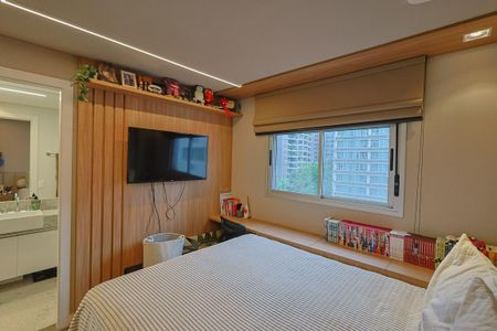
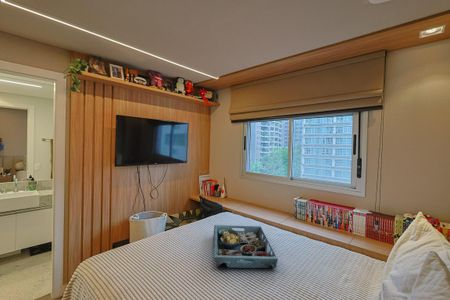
+ serving tray [212,224,279,269]
